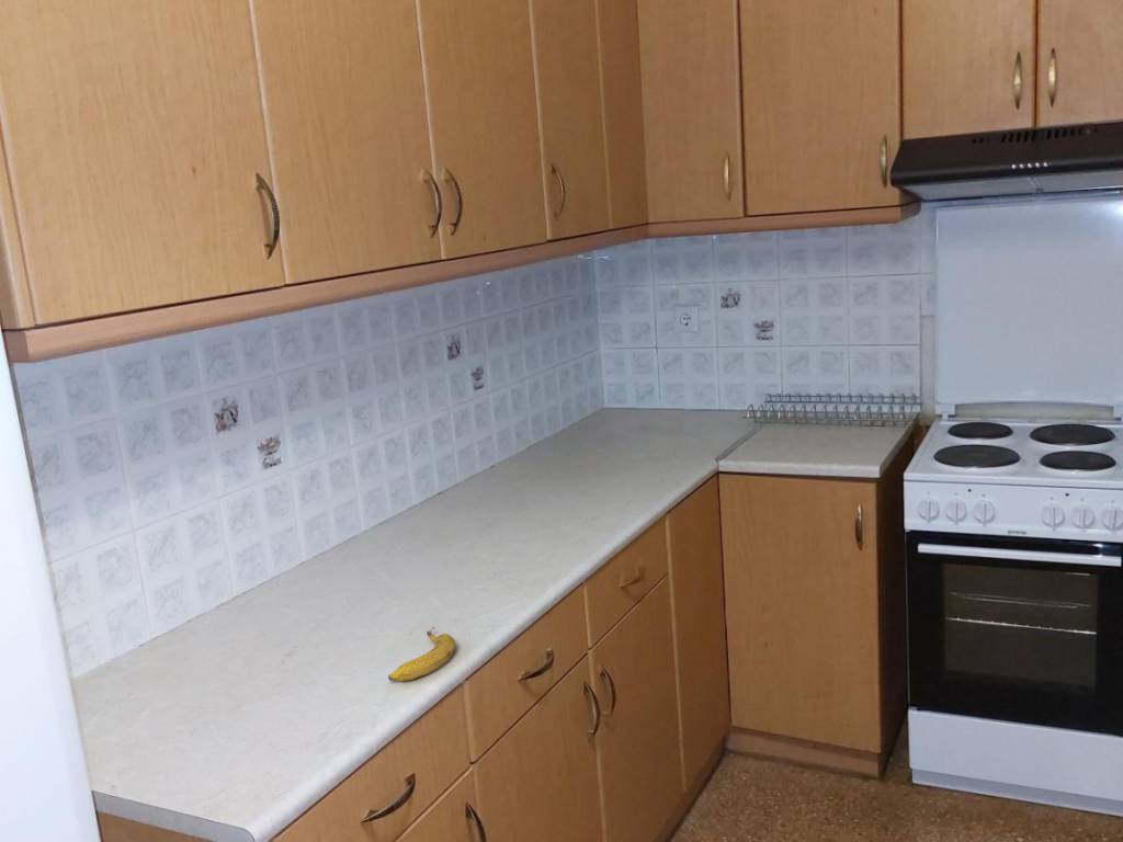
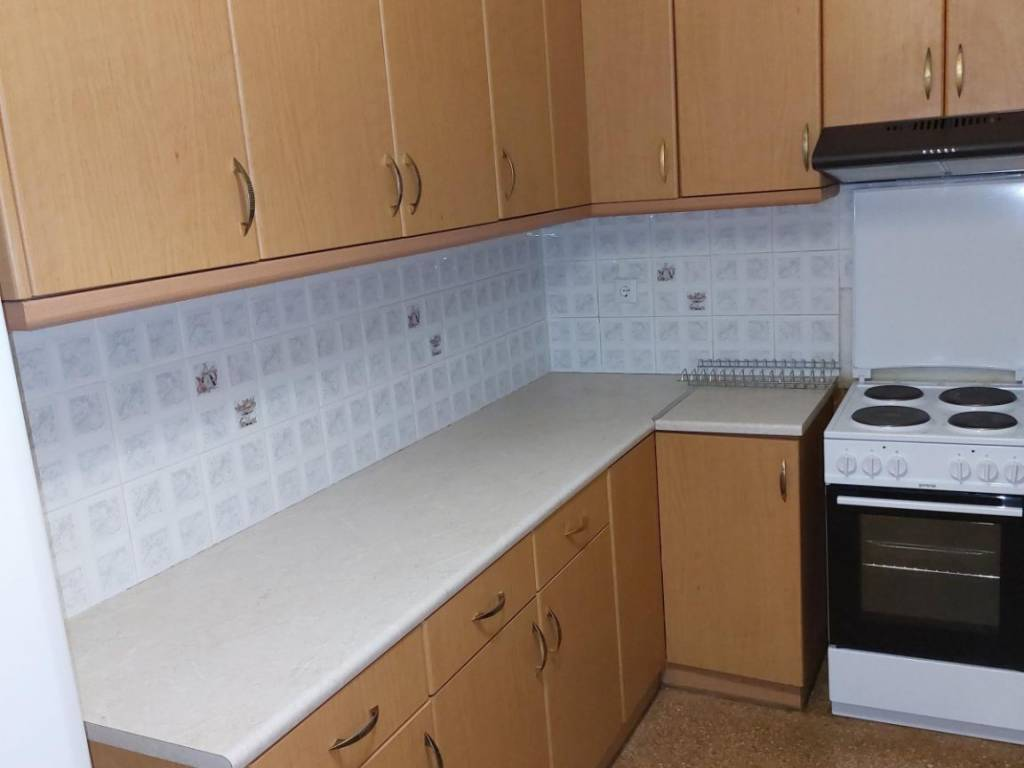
- banana [387,626,456,682]
